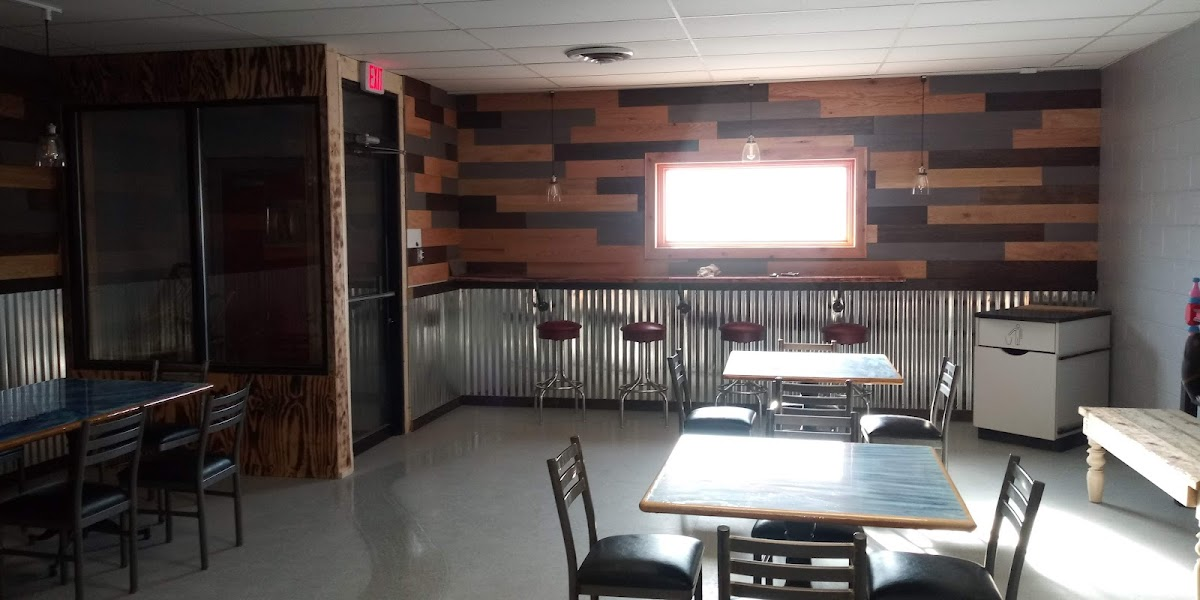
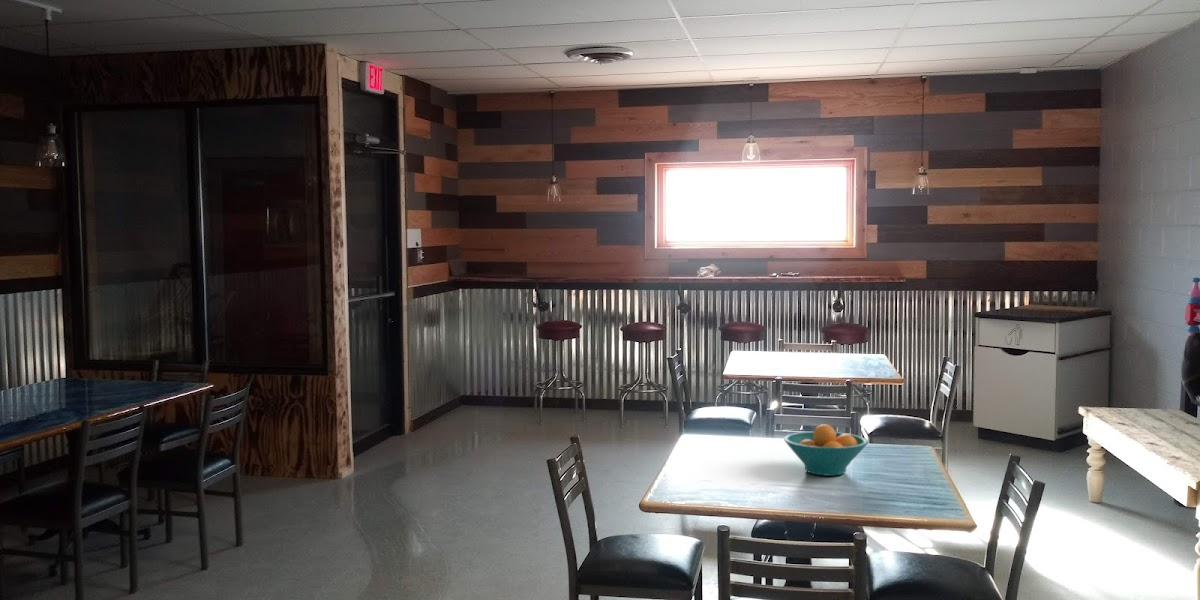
+ fruit bowl [783,423,869,477]
